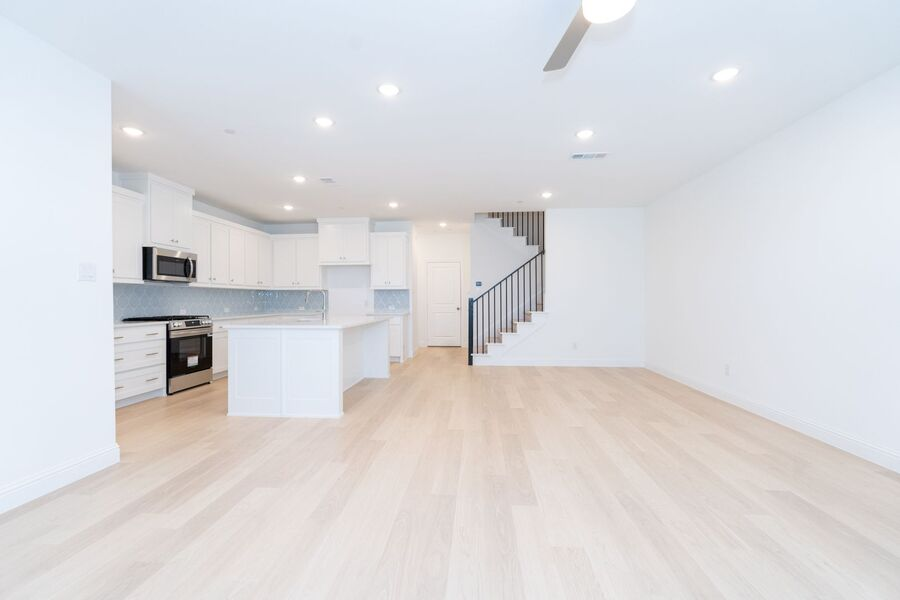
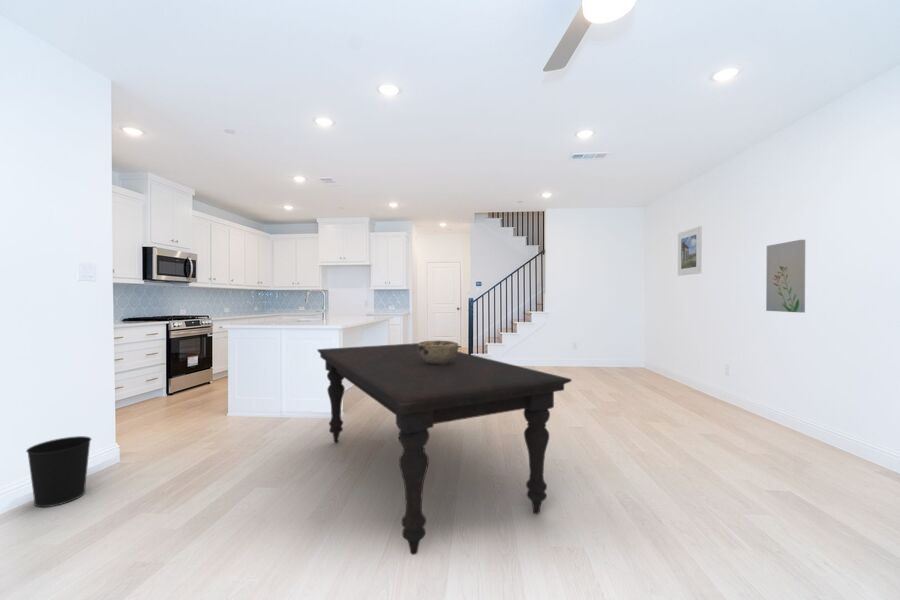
+ decorative bowl [418,340,460,364]
+ wastebasket [25,435,92,508]
+ wall art [765,239,806,314]
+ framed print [677,225,703,277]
+ dining table [316,342,572,556]
